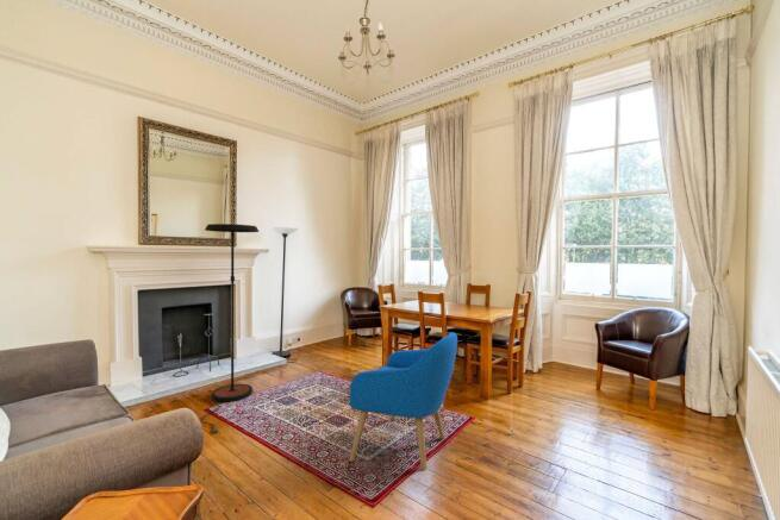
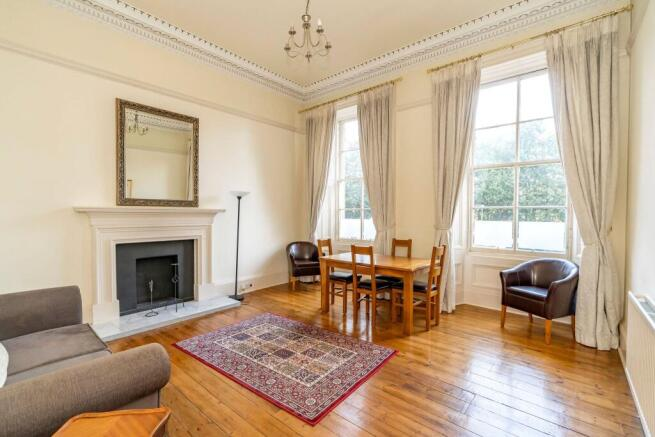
- floor lamp [200,223,260,434]
- armchair [349,331,458,471]
